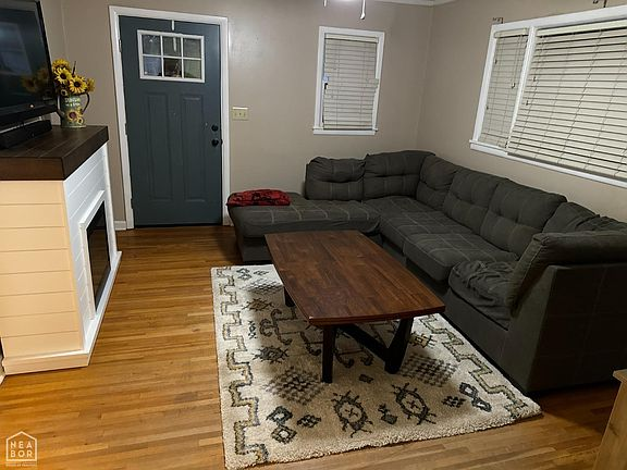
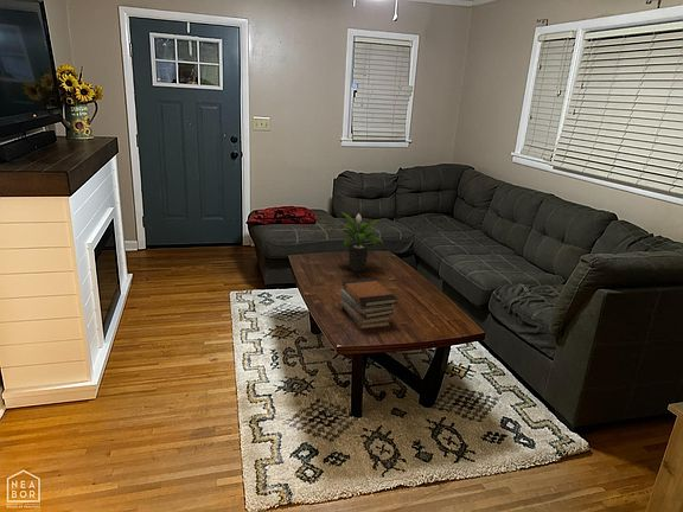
+ book stack [339,277,398,331]
+ potted plant [337,211,385,273]
